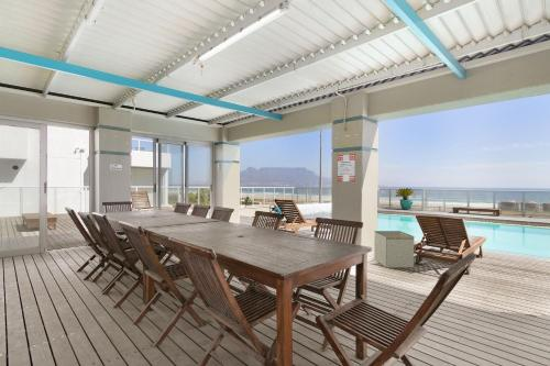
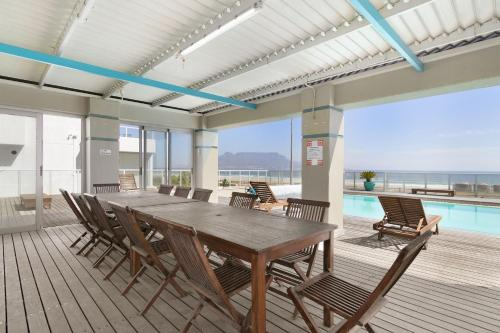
- storage bin [373,230,415,268]
